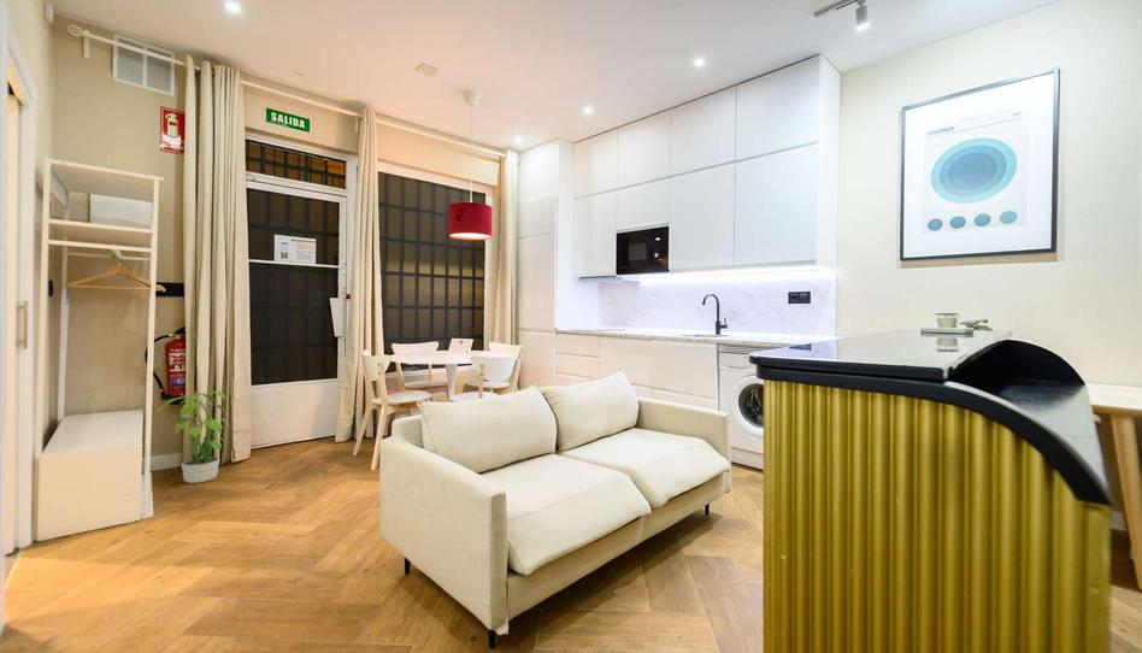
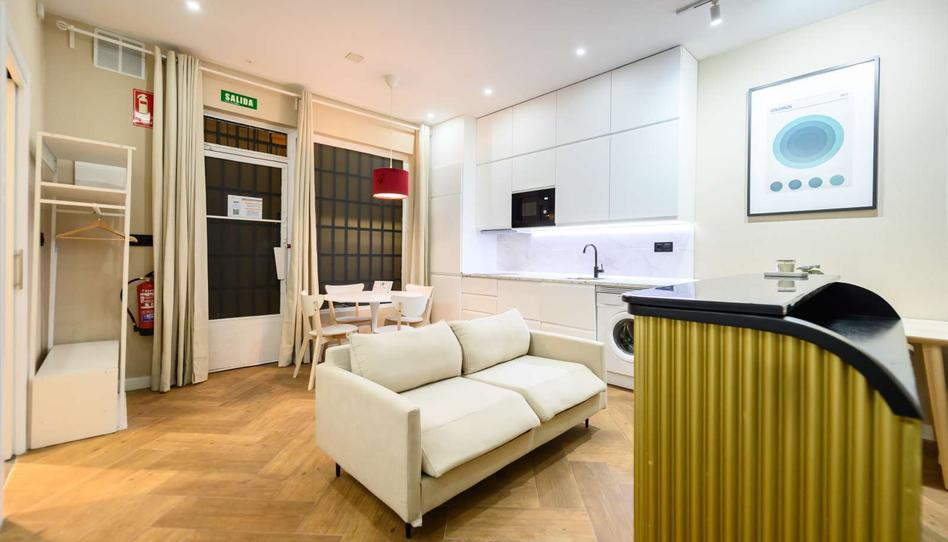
- potted plant [157,389,230,484]
